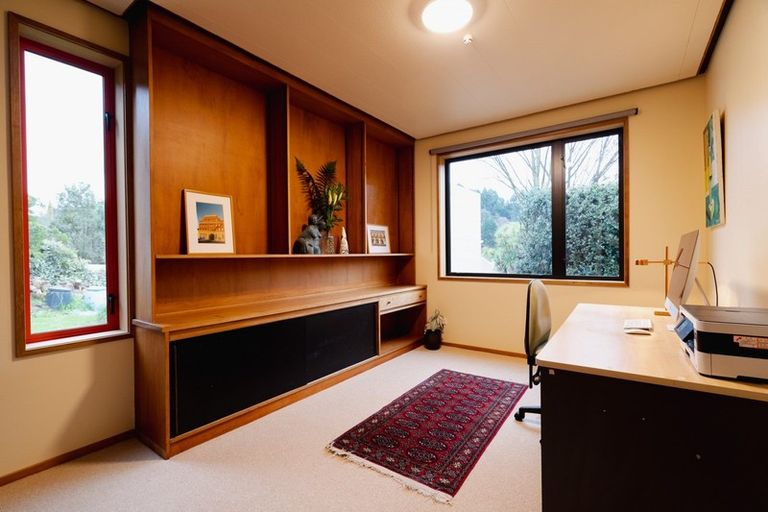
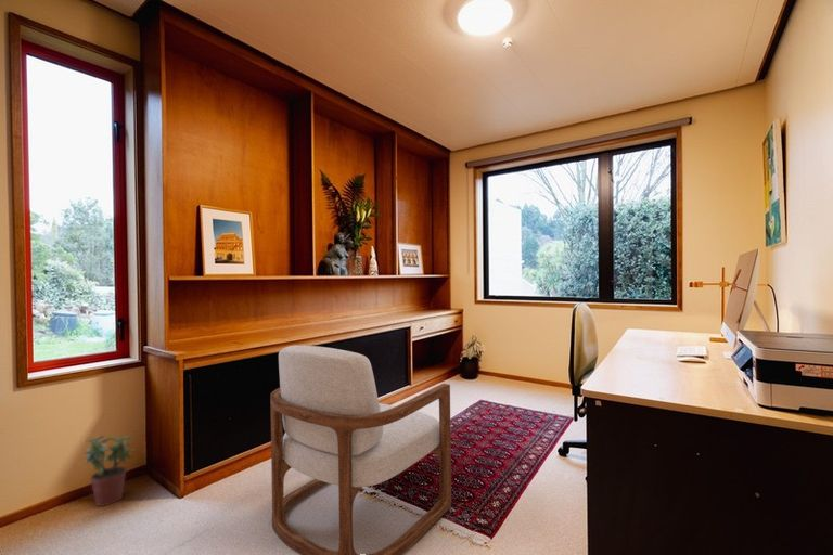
+ potted plant [84,435,136,507]
+ armchair [269,345,452,555]
